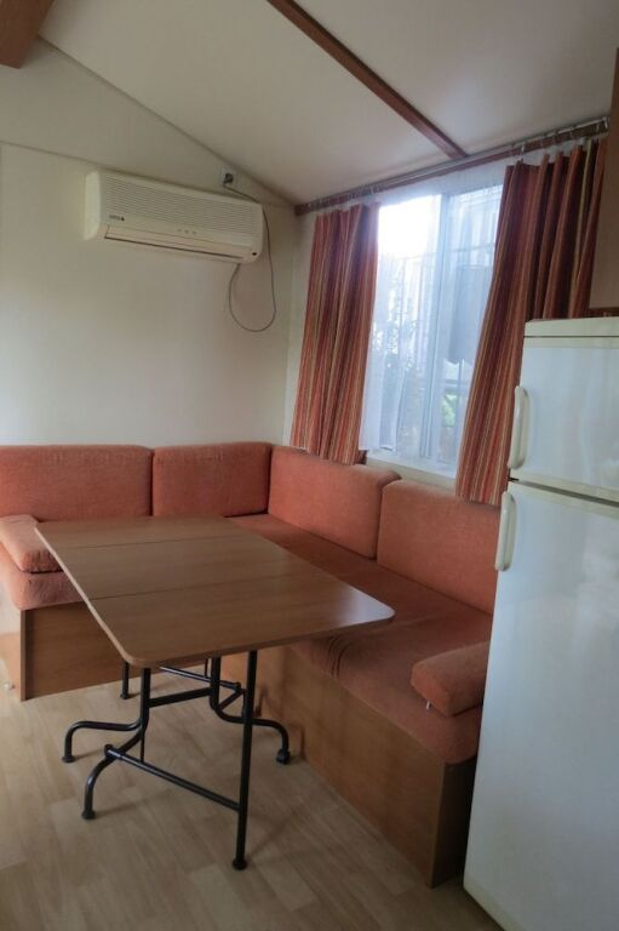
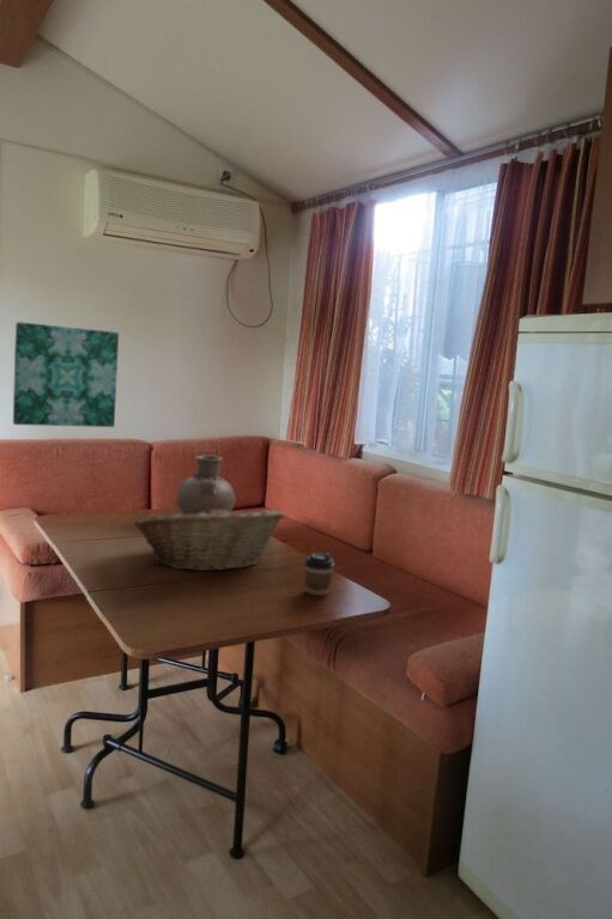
+ vase [175,454,236,515]
+ coffee cup [303,552,335,597]
+ fruit basket [133,505,286,572]
+ wall art [12,321,120,428]
